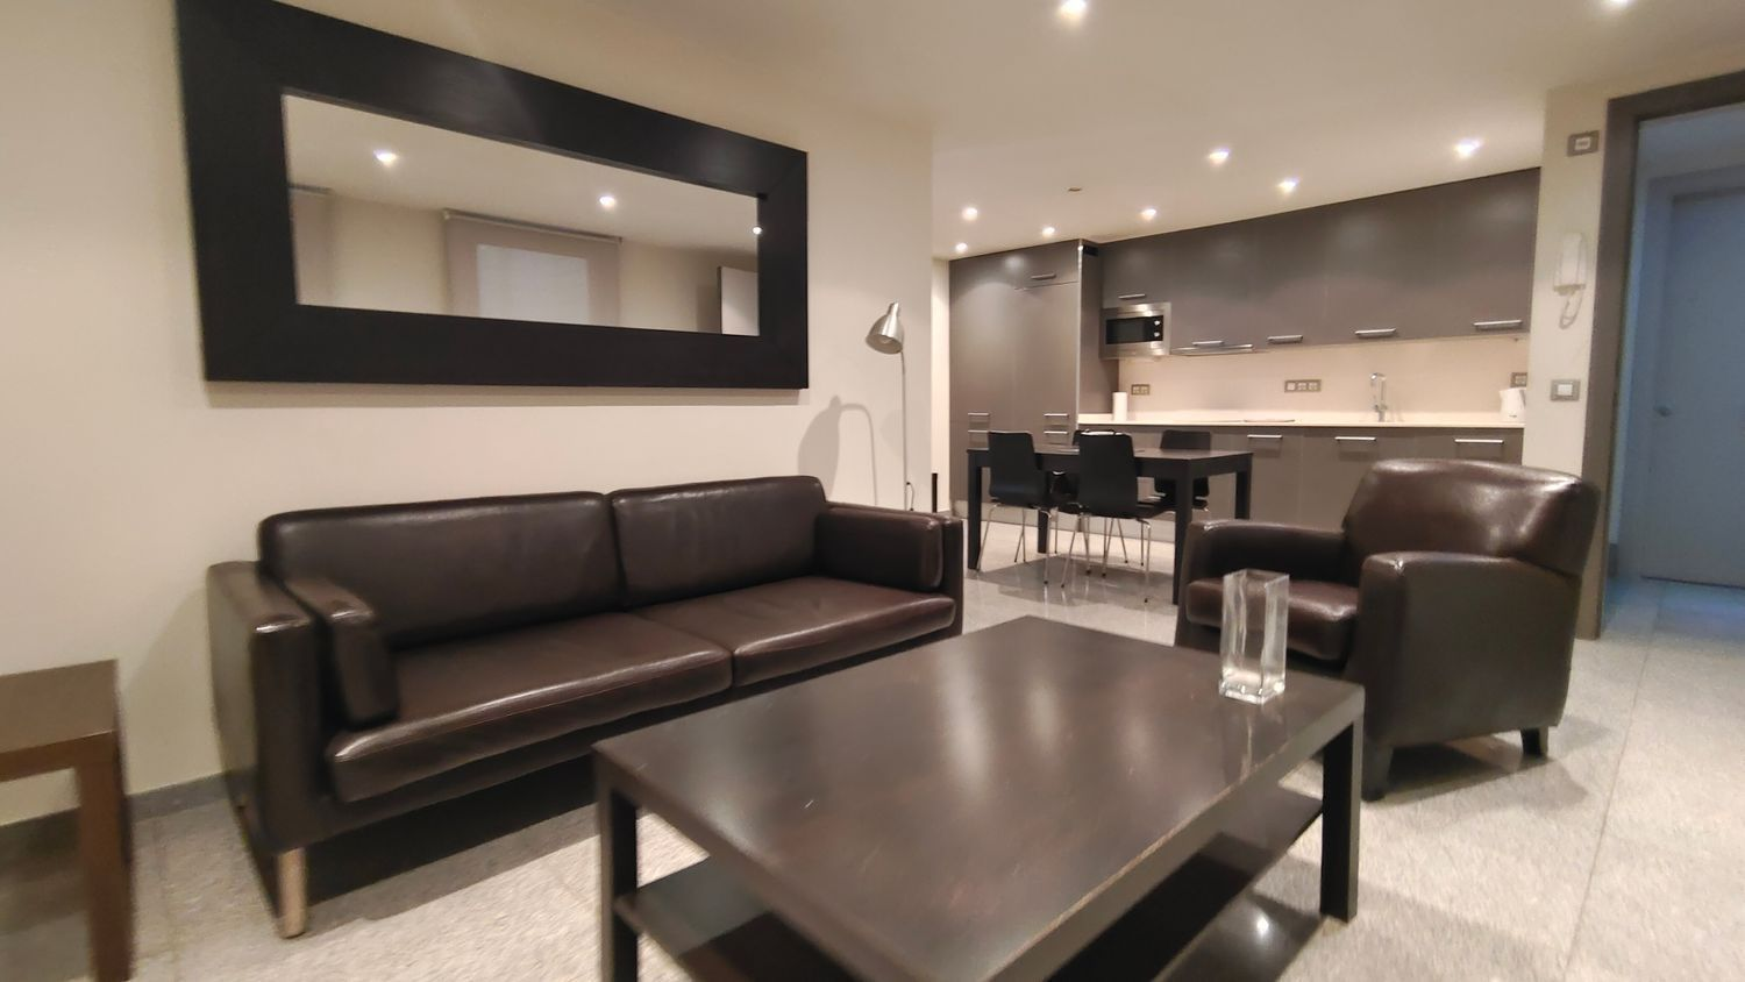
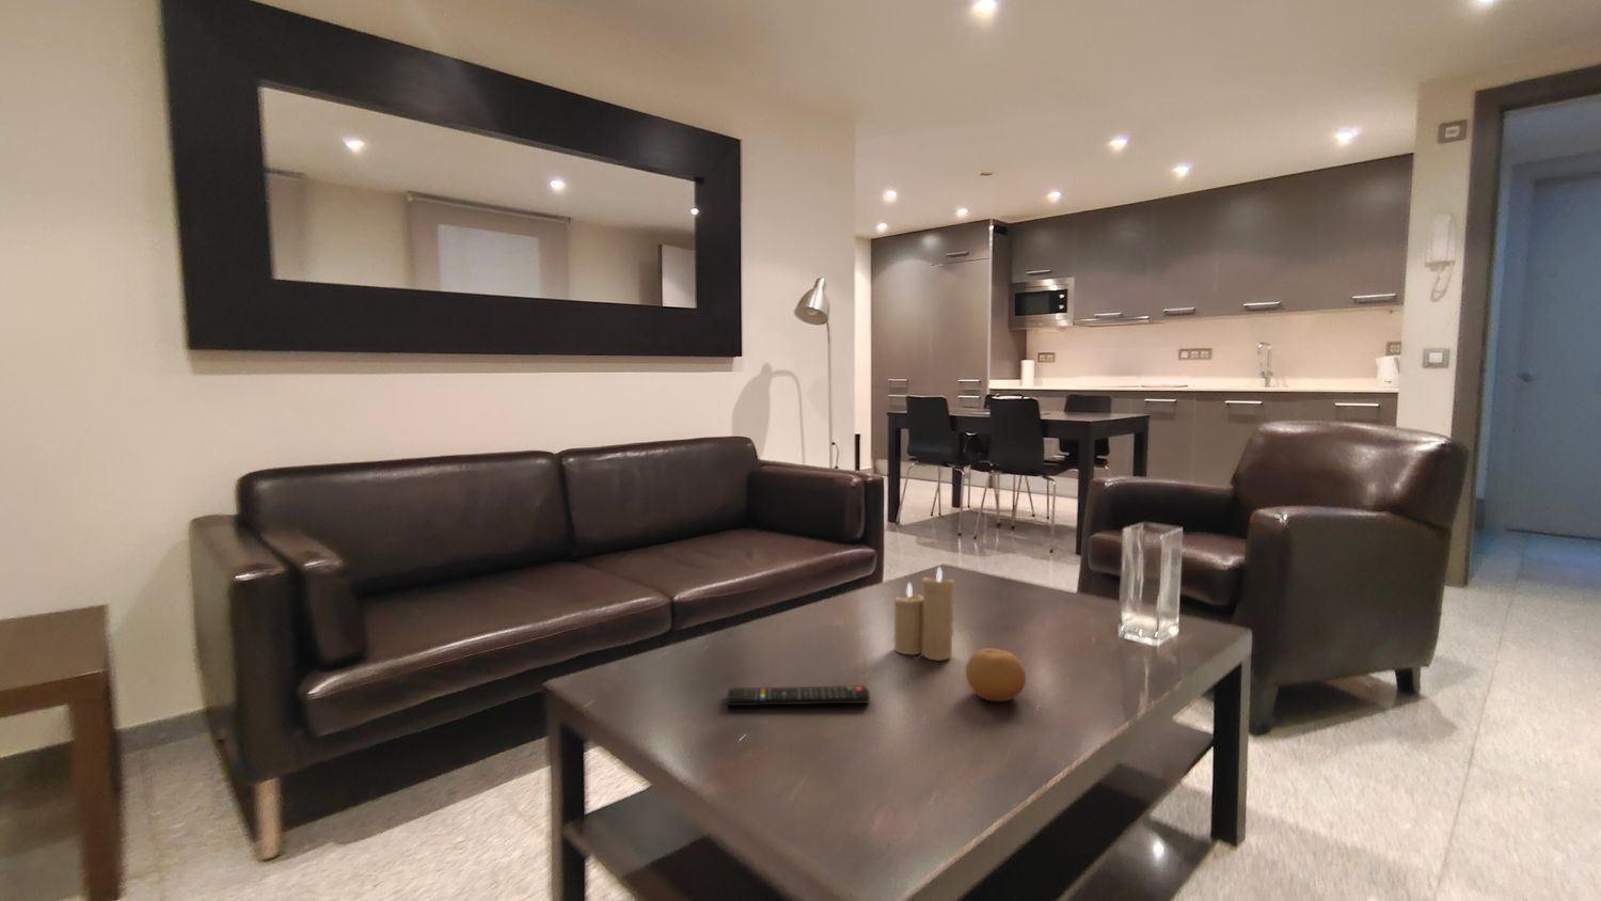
+ candle [893,565,956,662]
+ remote control [726,684,871,706]
+ fruit [964,647,1027,703]
